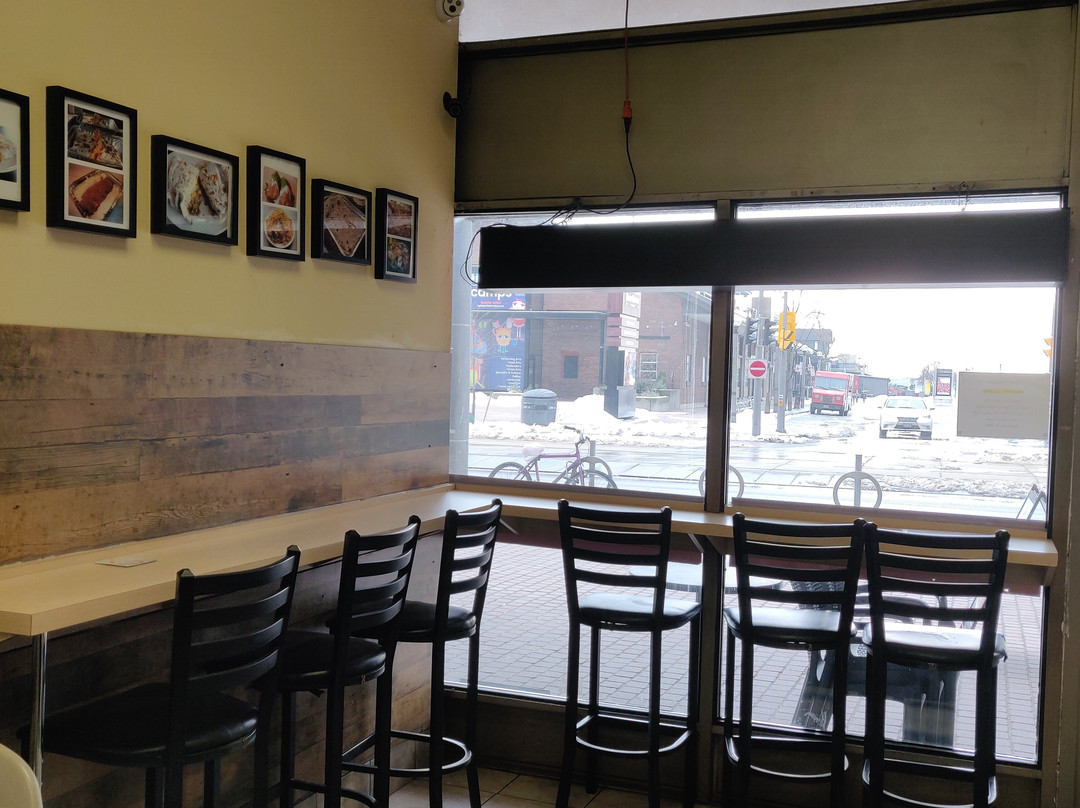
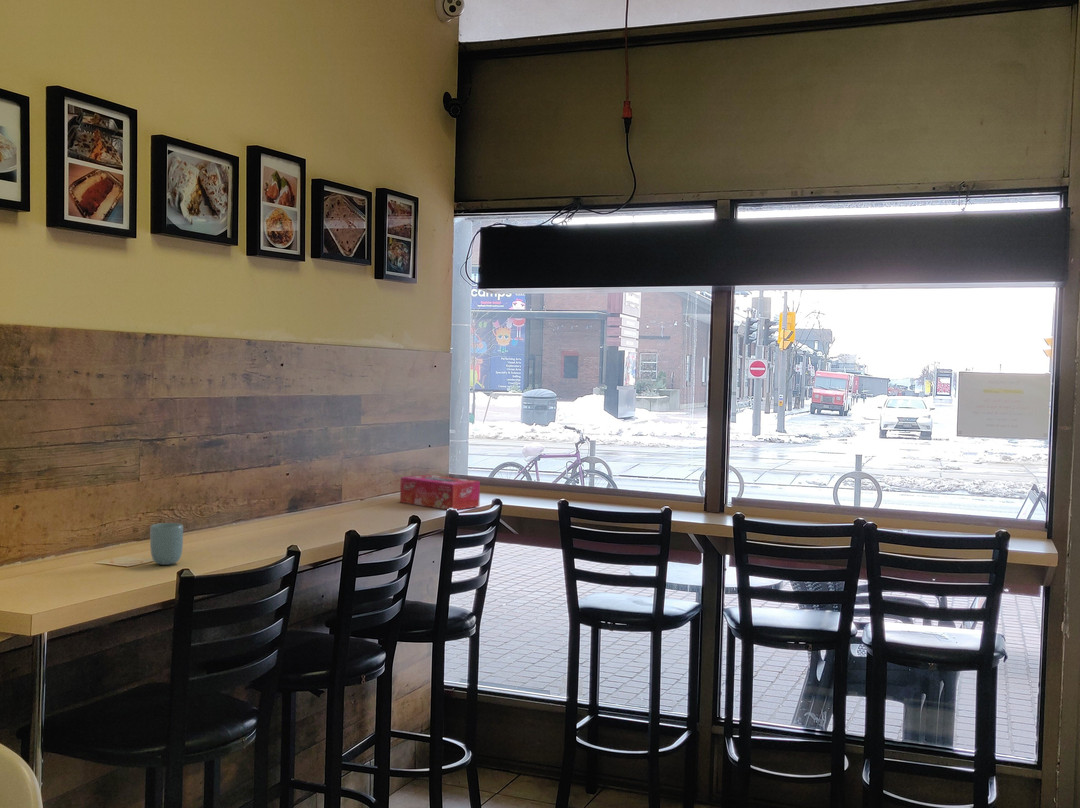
+ cup [149,522,184,566]
+ tissue box [399,474,481,511]
